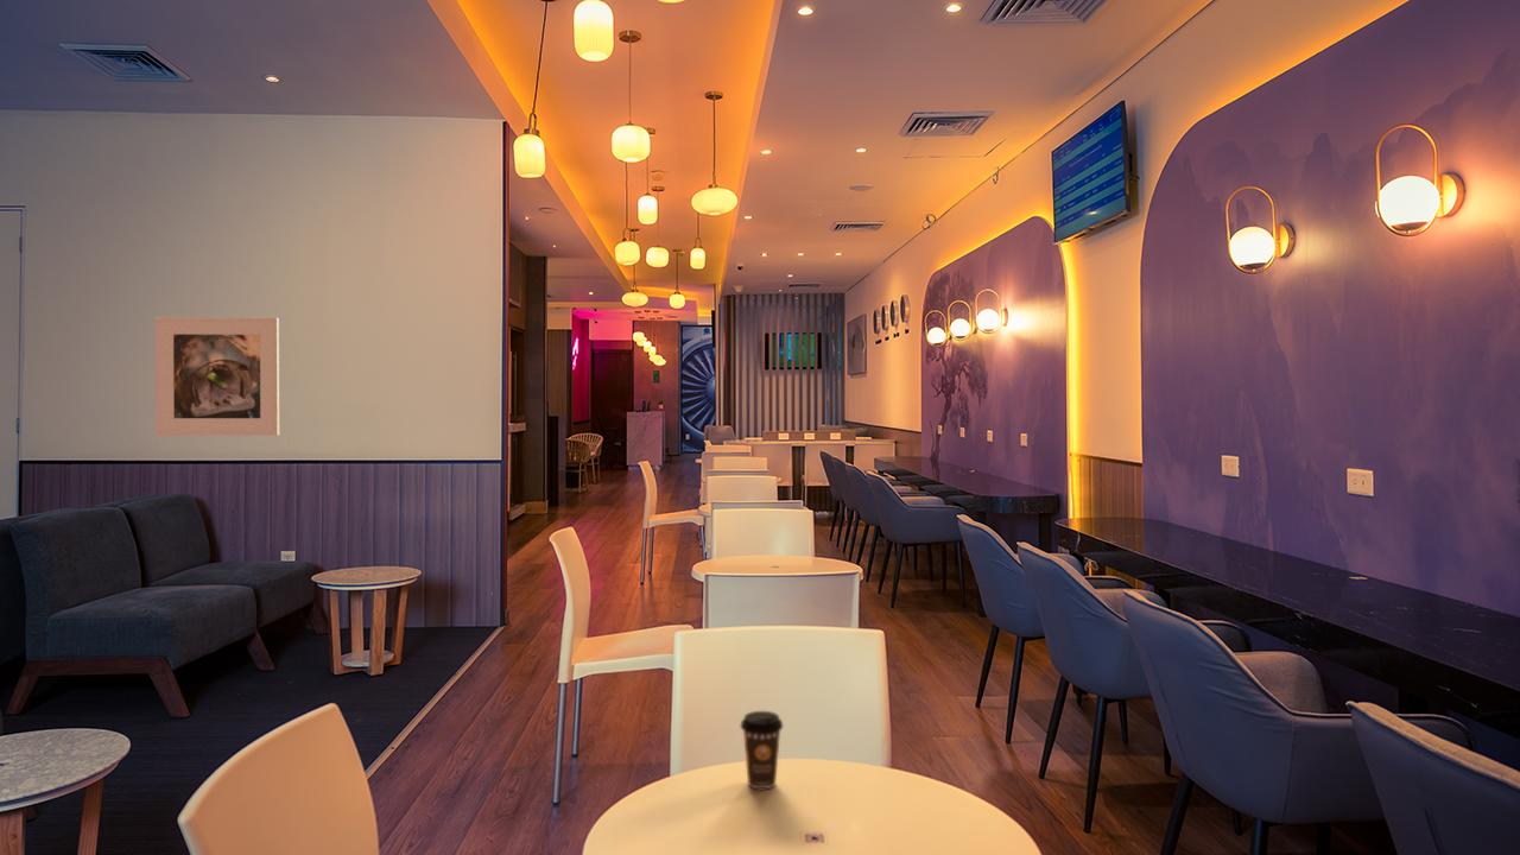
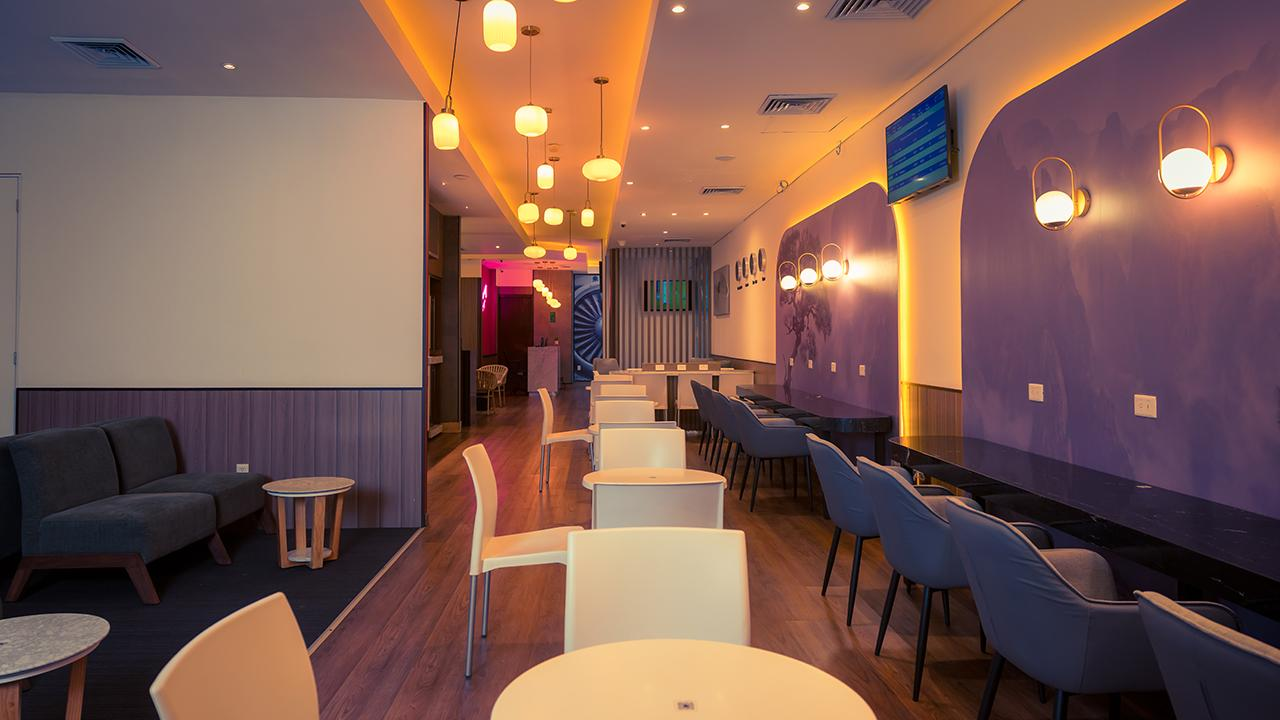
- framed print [154,316,280,437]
- coffee cup [740,710,784,790]
